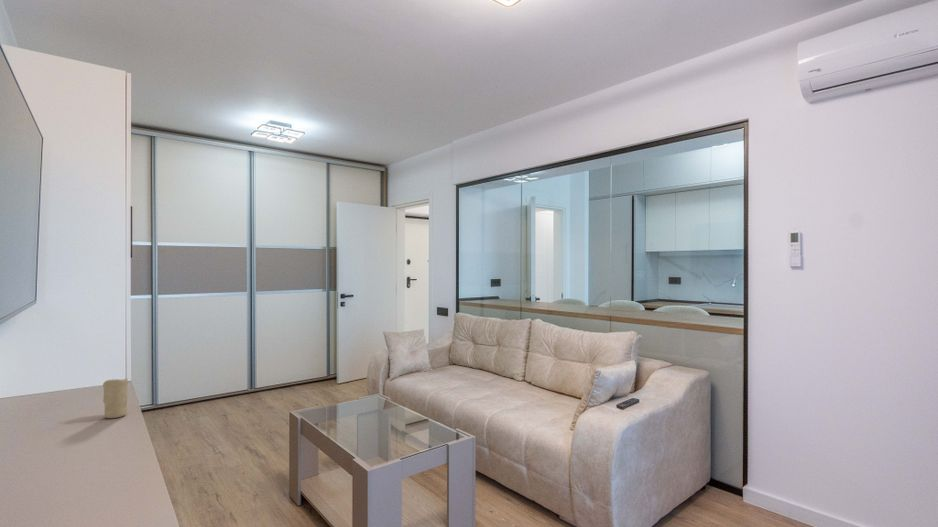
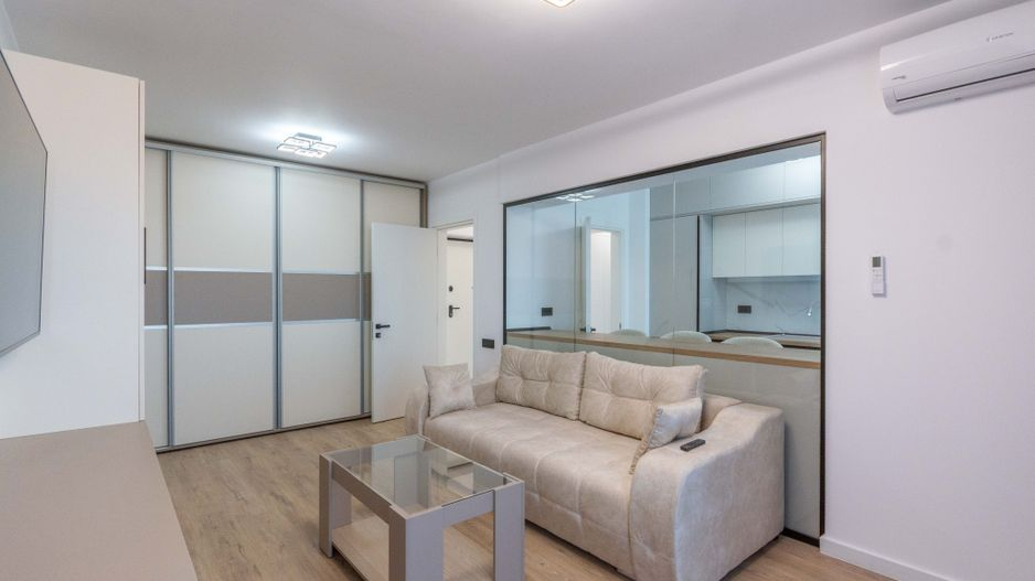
- candle [102,377,129,419]
